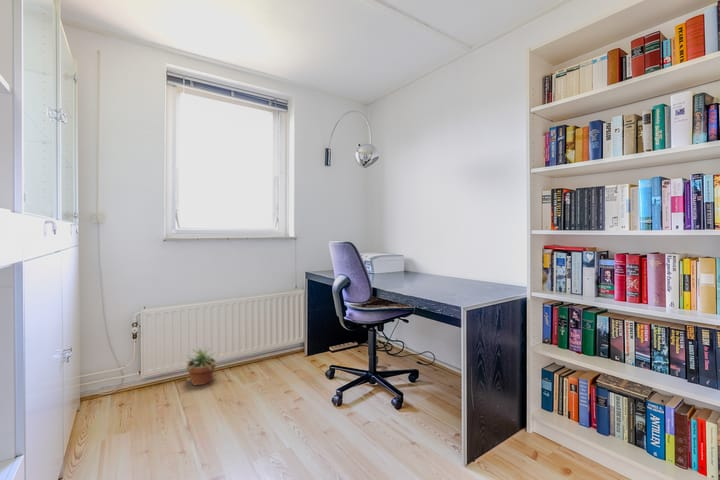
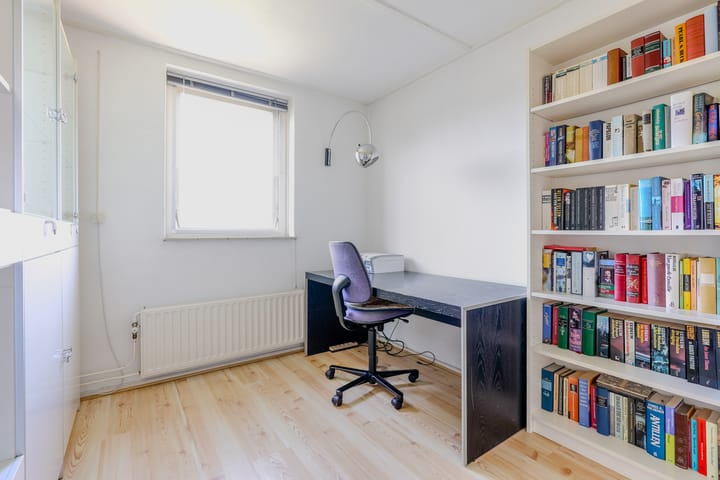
- potted plant [185,343,220,387]
